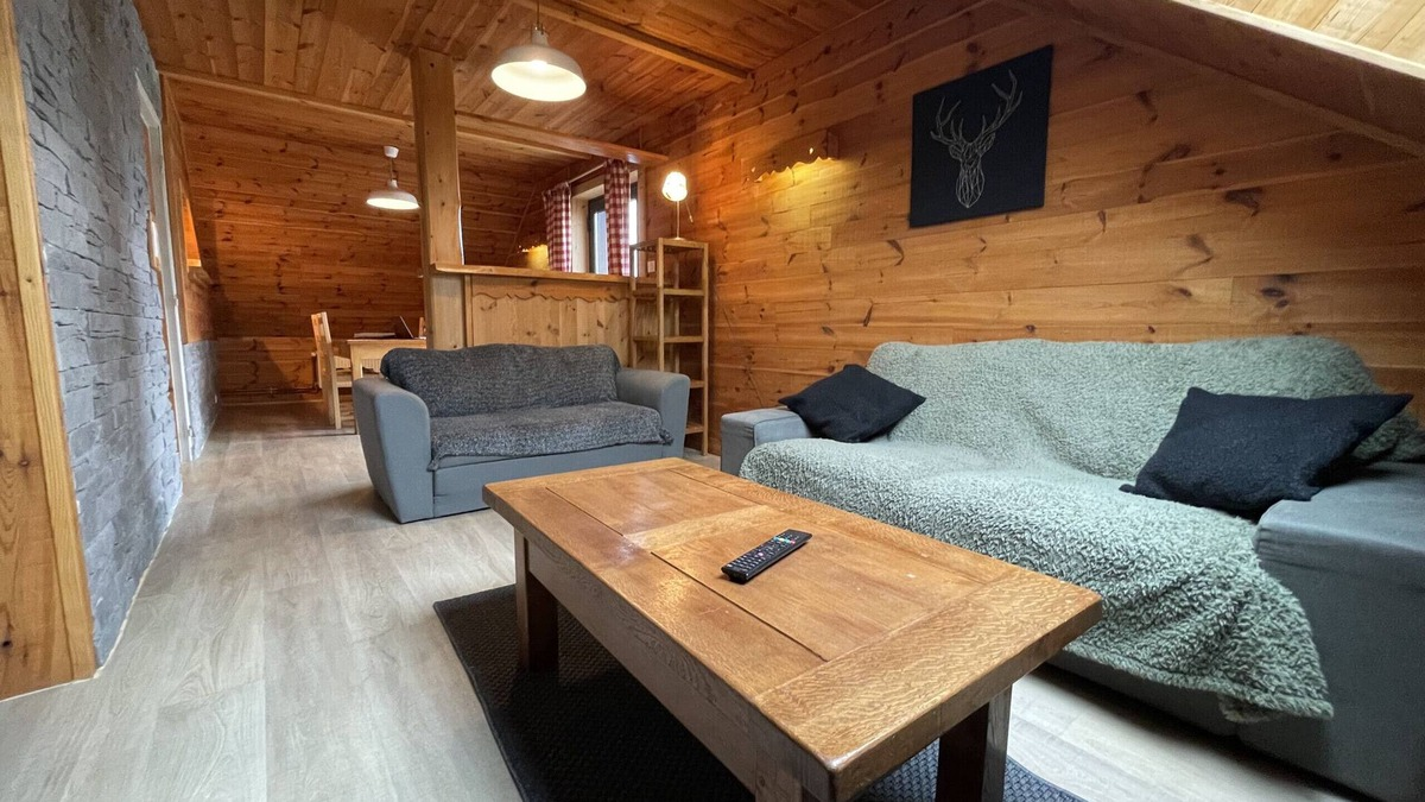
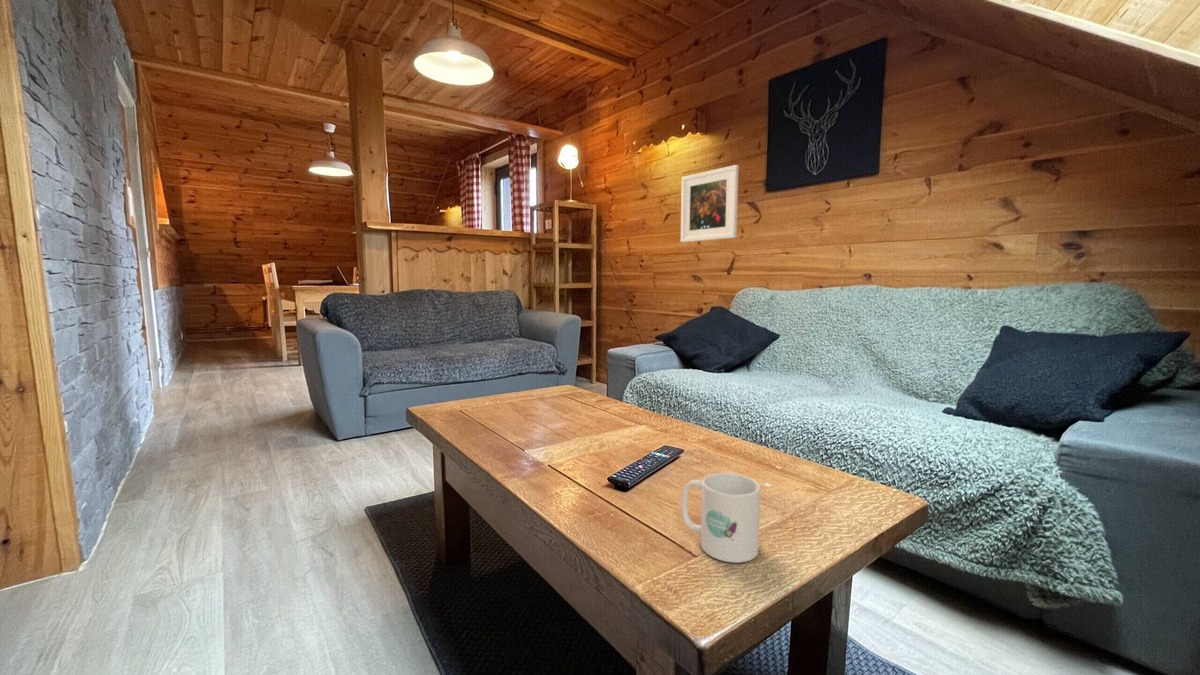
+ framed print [680,164,740,243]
+ mug [681,472,761,564]
